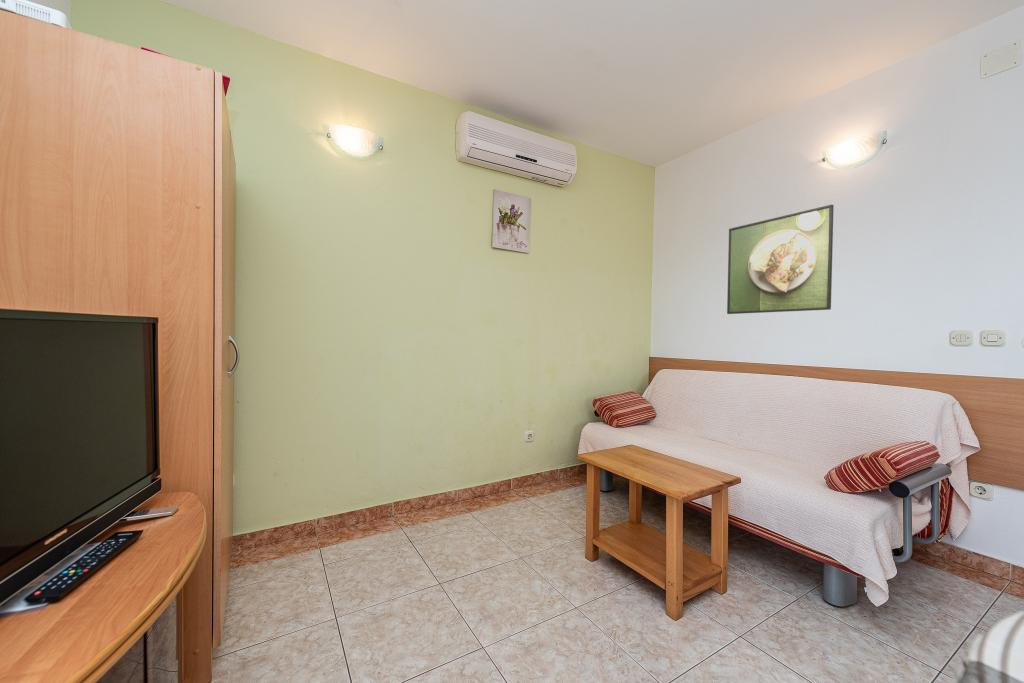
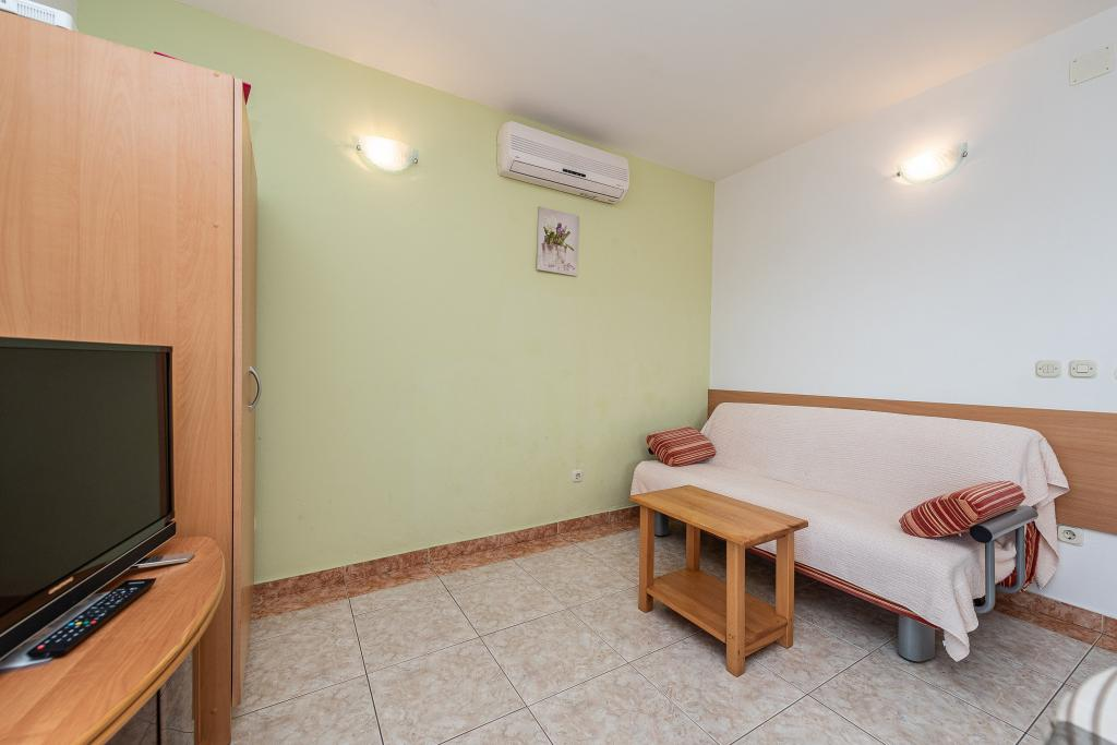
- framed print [726,204,835,315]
